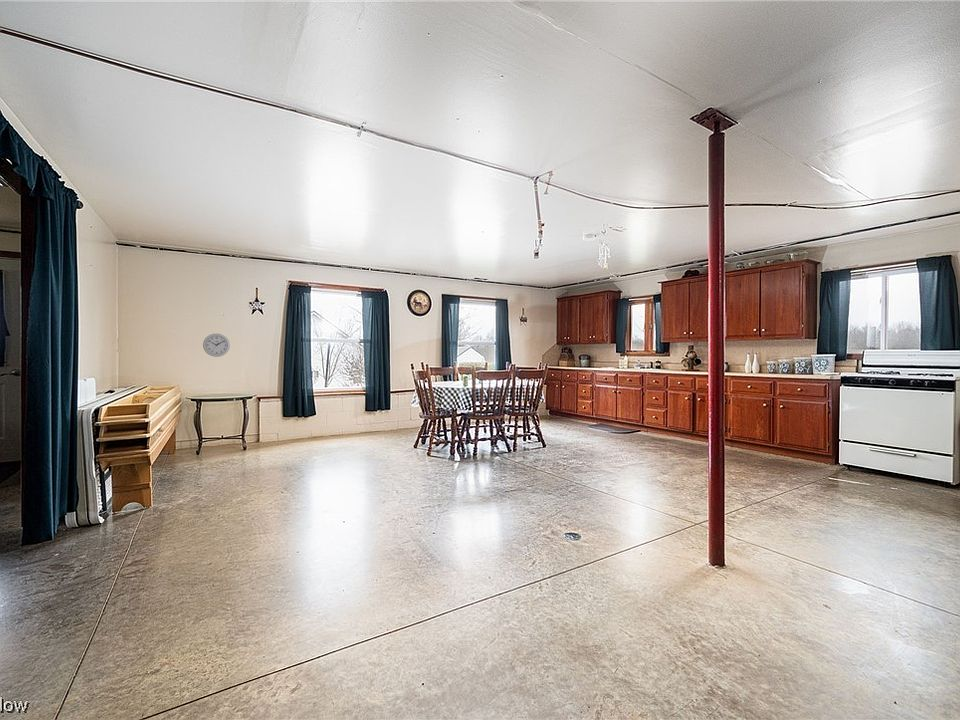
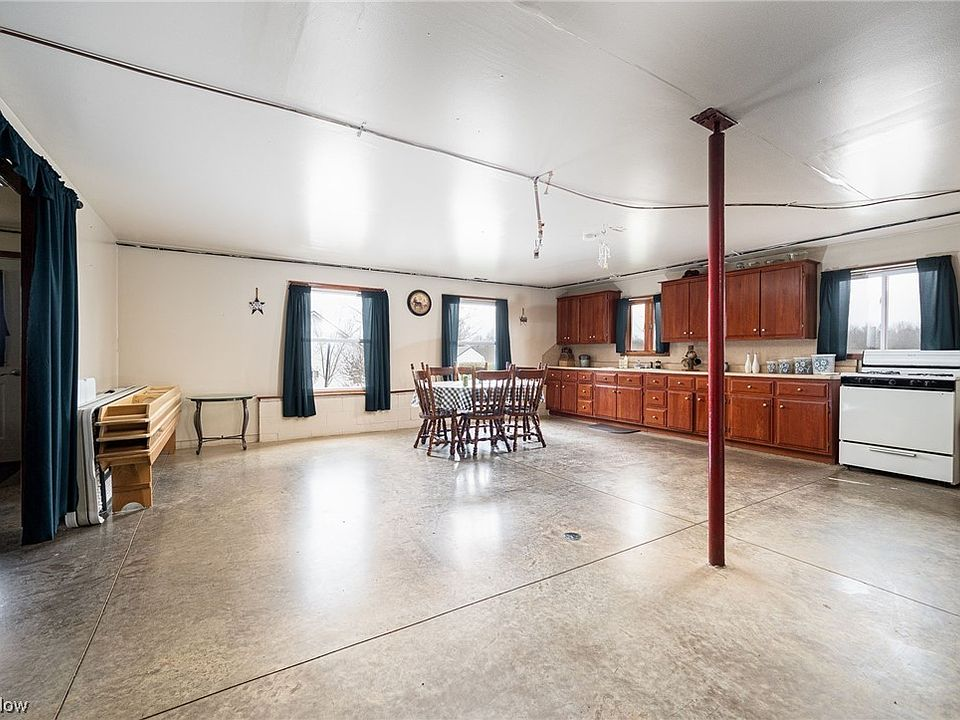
- wall clock [202,333,231,358]
